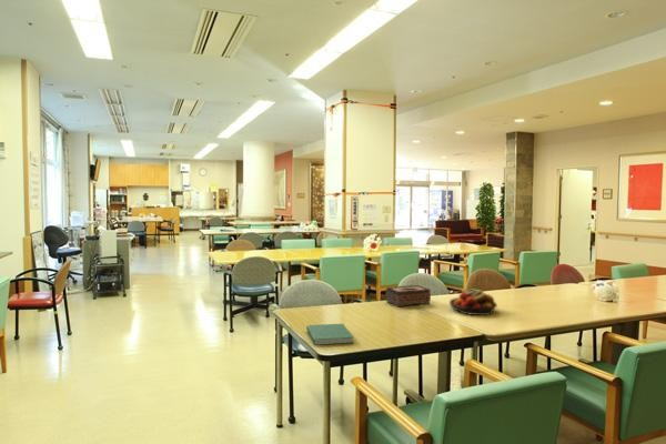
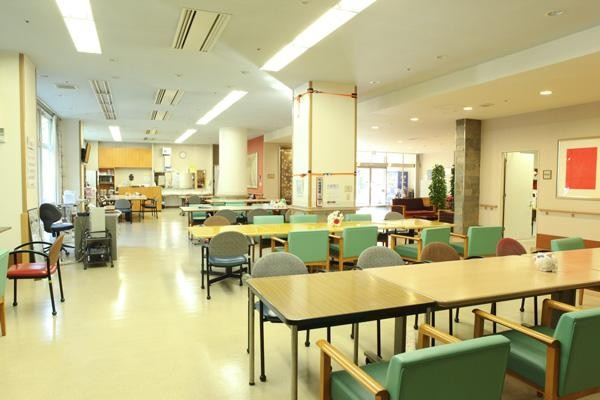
- hardcover book [305,323,355,346]
- tissue box [385,284,432,307]
- fruit bowl [448,287,498,316]
